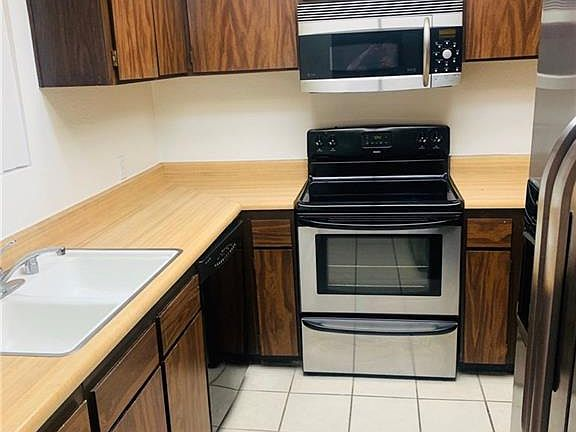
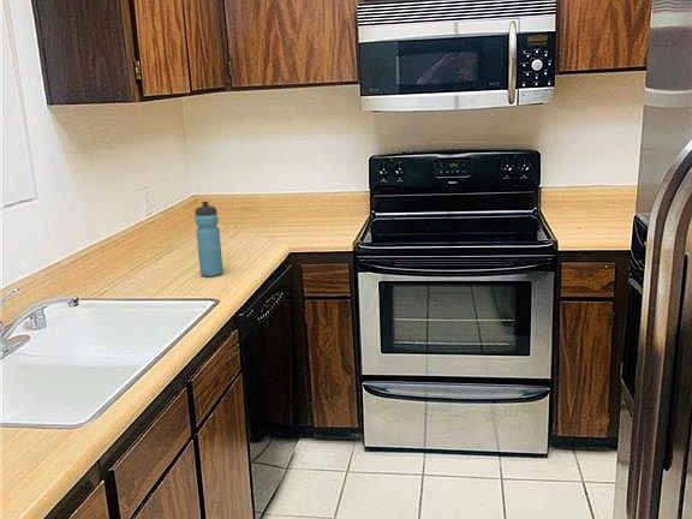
+ water bottle [193,201,223,278]
